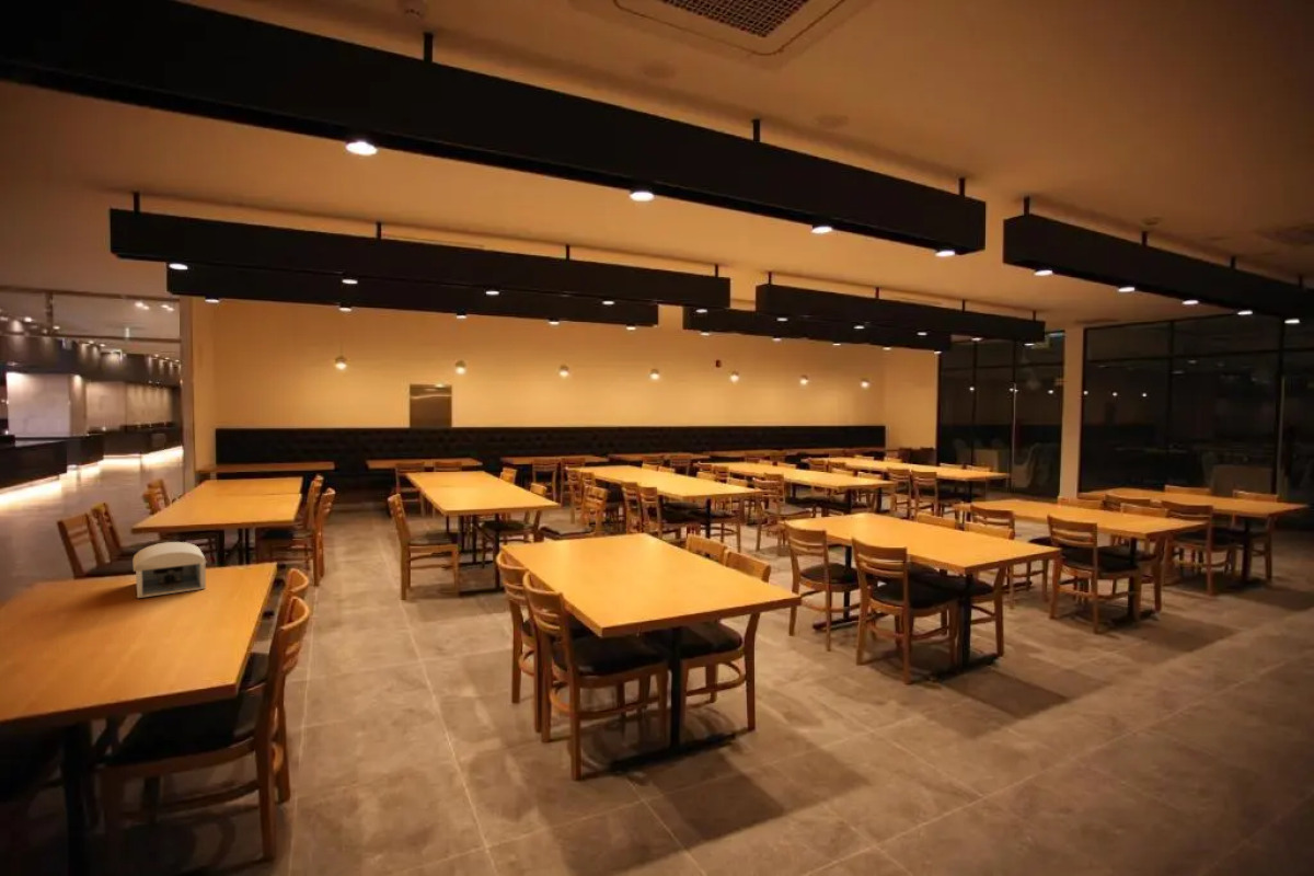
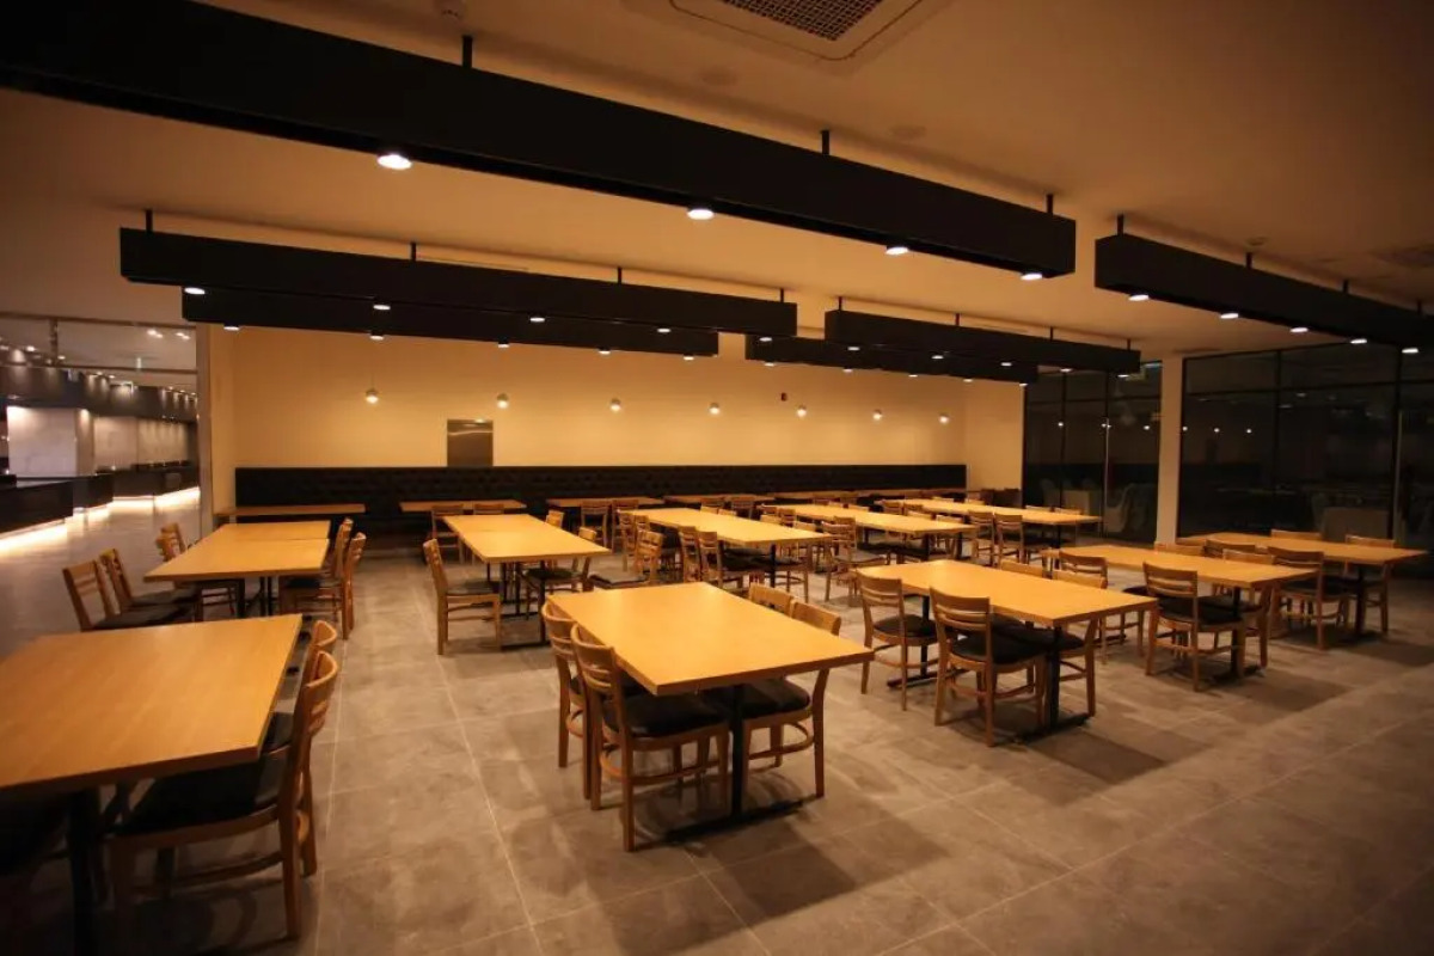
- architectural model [131,541,208,599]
